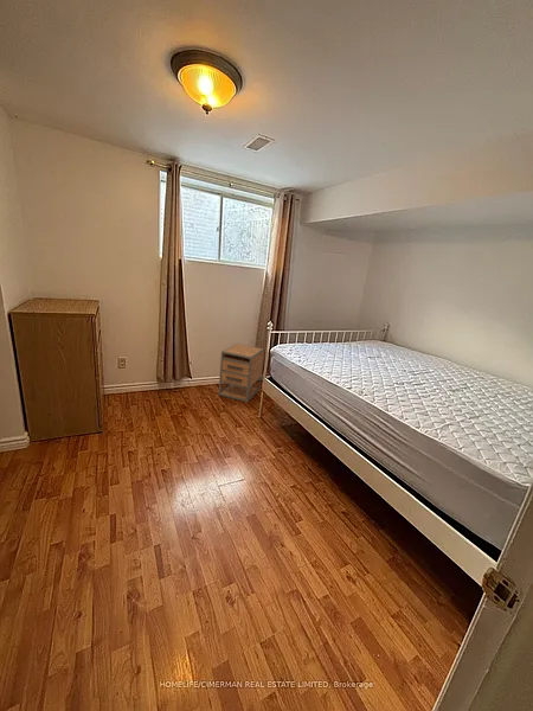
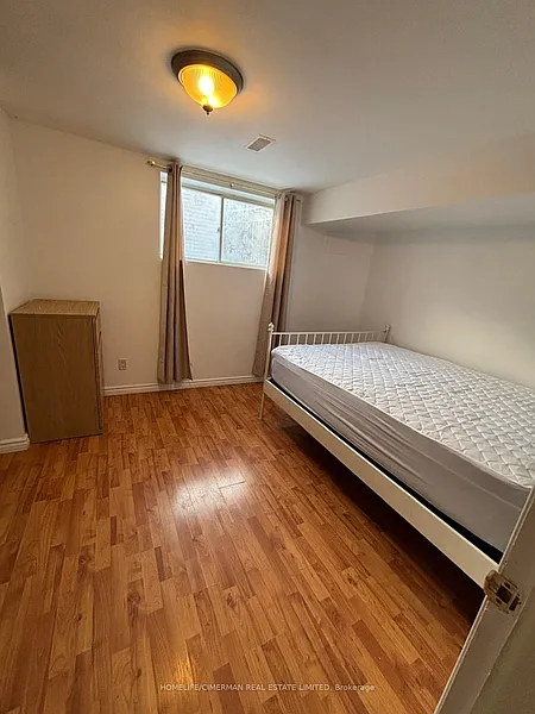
- nightstand [218,342,265,403]
